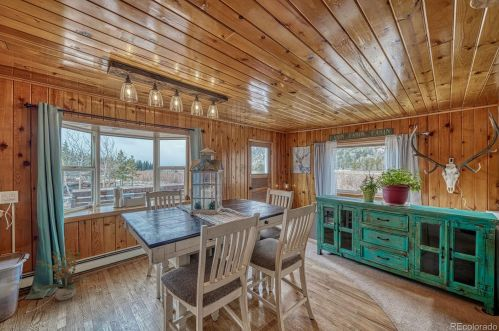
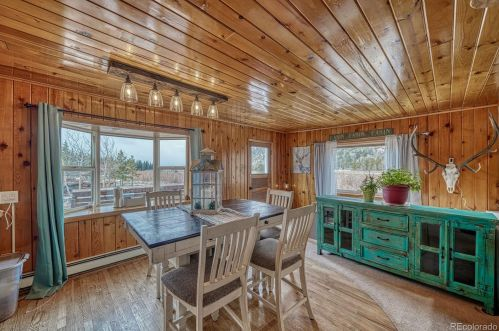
- potted plant [35,249,88,302]
